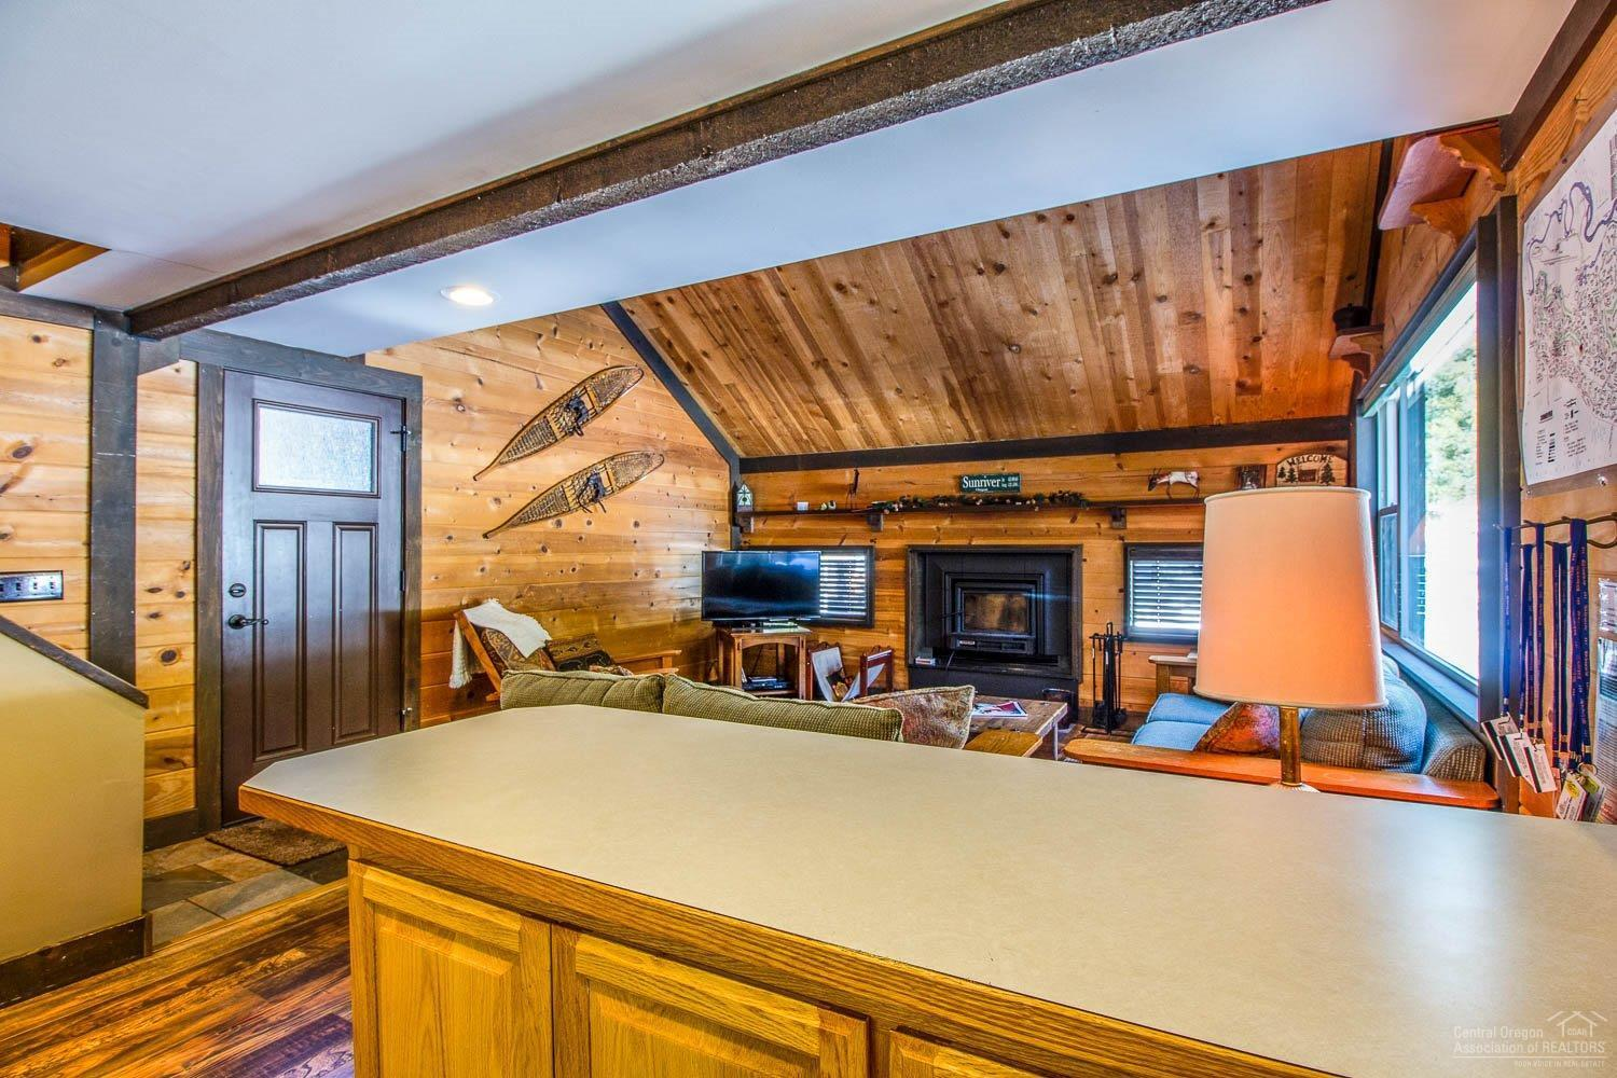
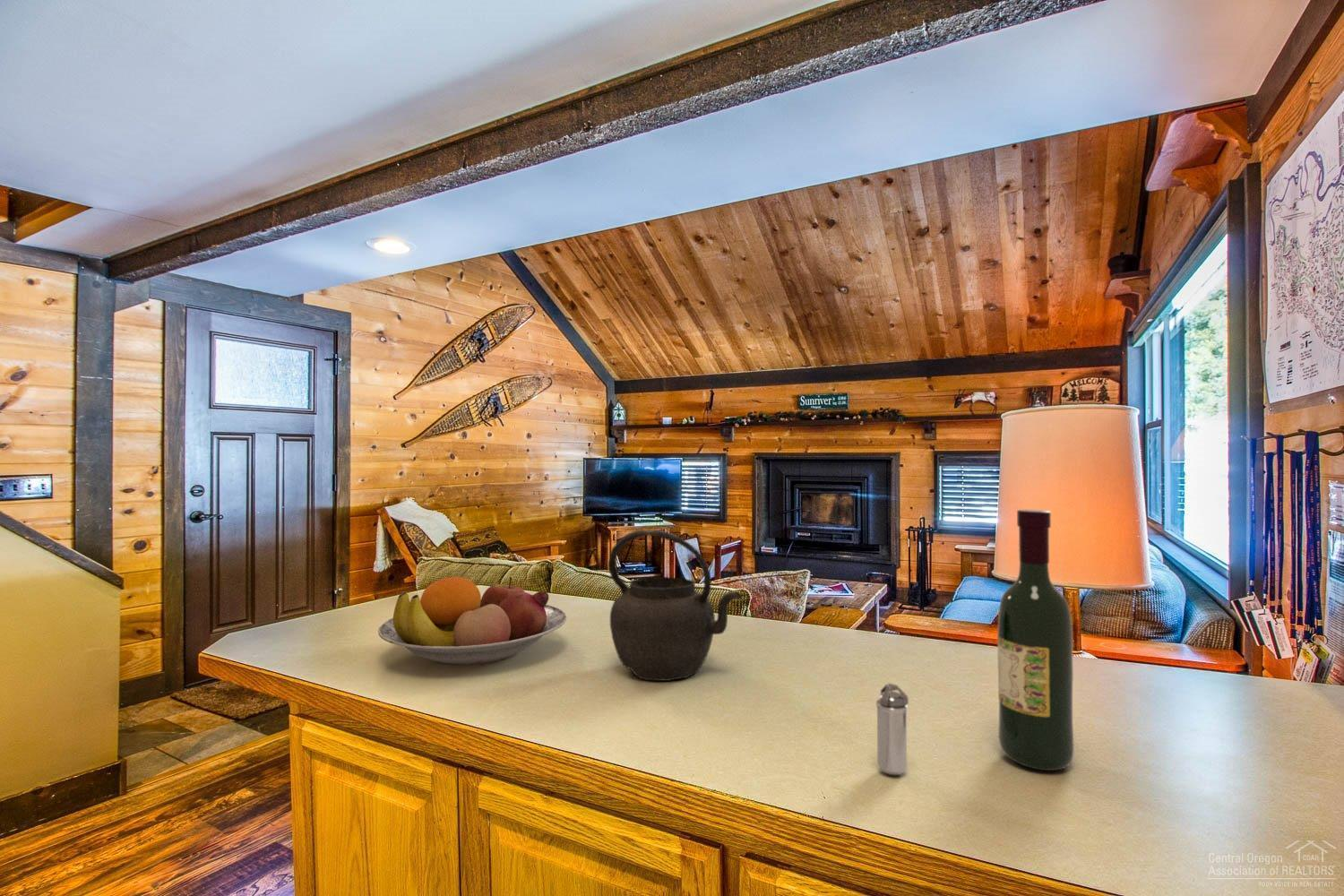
+ fruit bowl [377,576,567,667]
+ kettle [607,529,744,682]
+ shaker [875,683,909,776]
+ wine bottle [996,509,1075,771]
